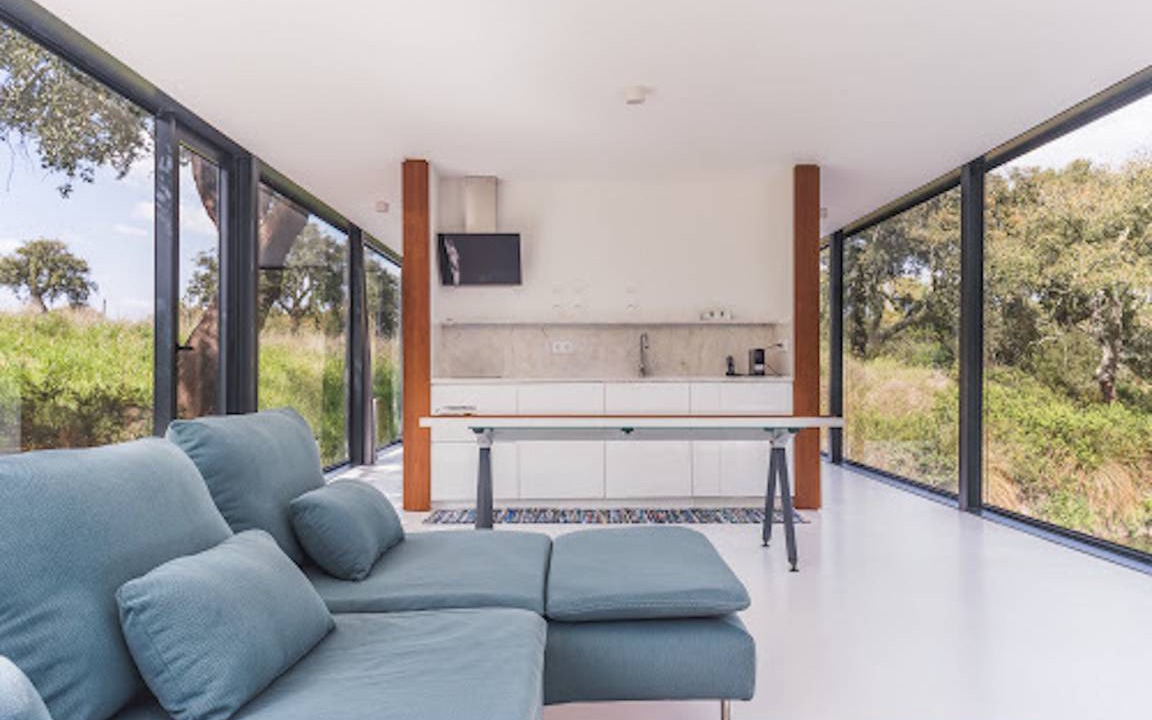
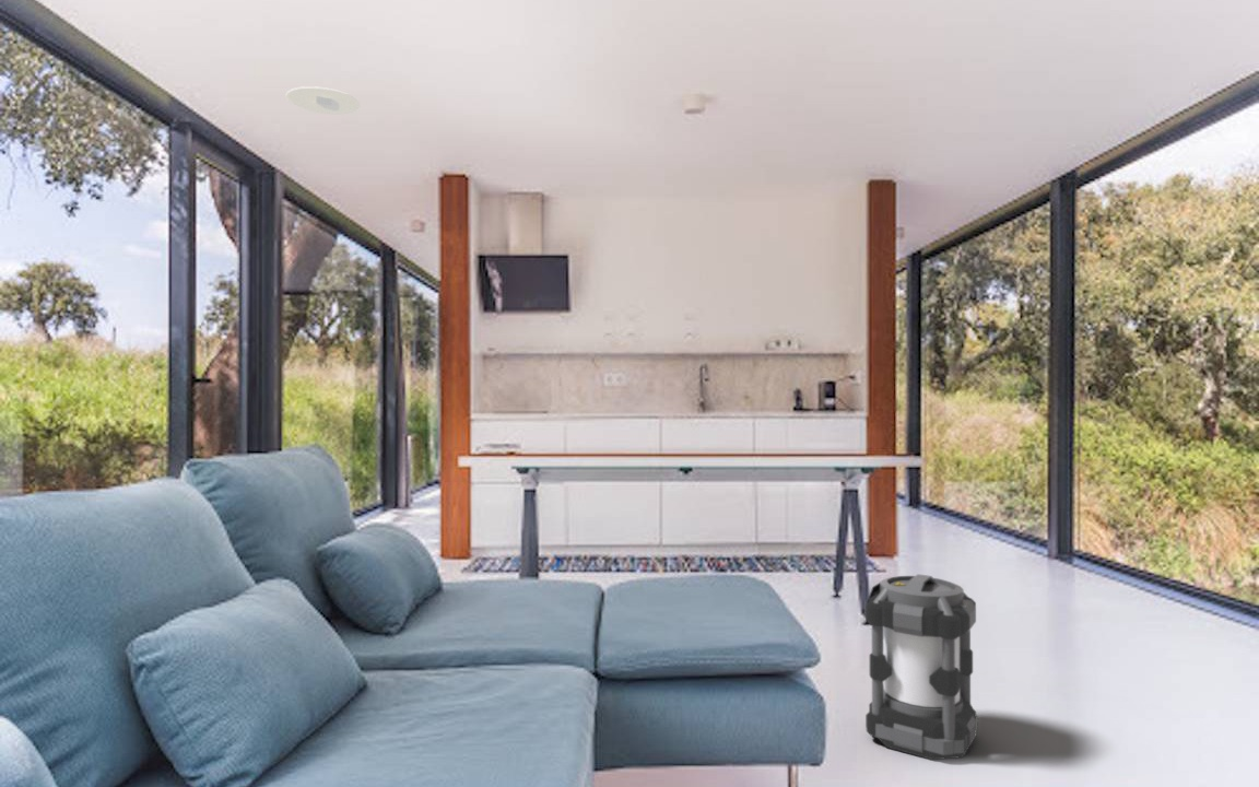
+ recessed light [285,85,362,116]
+ lantern [864,573,979,761]
